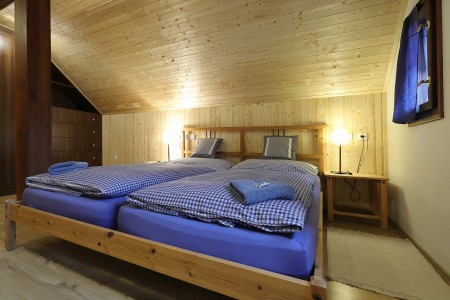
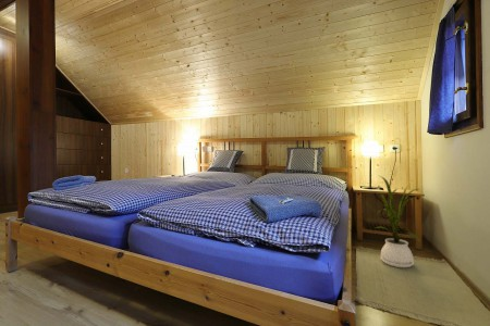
+ house plant [375,174,421,268]
